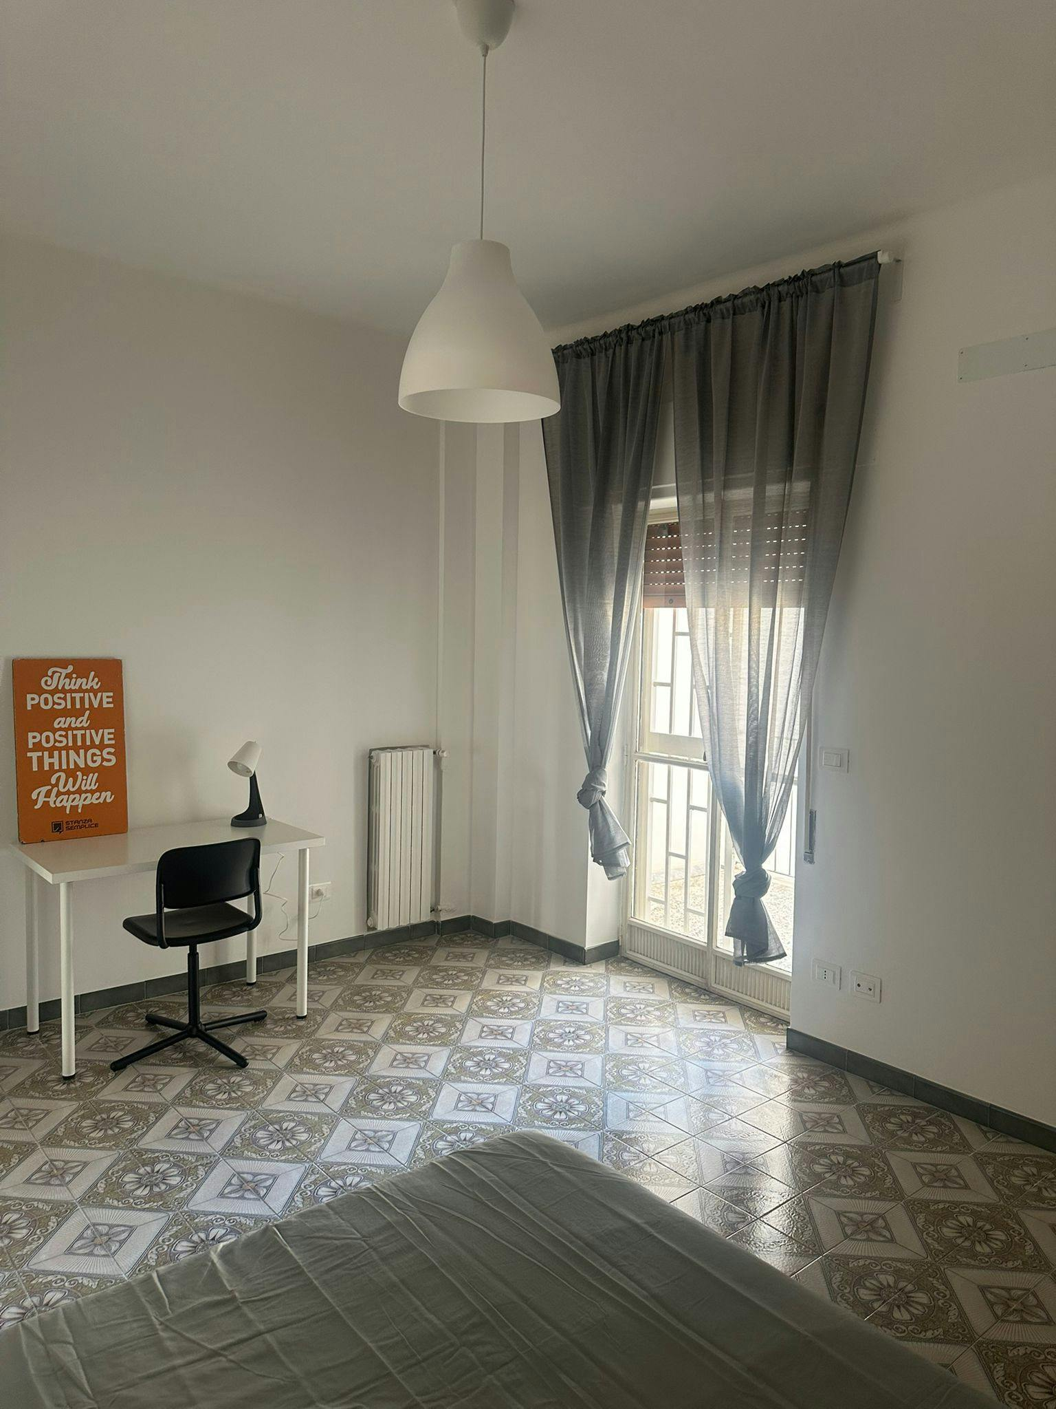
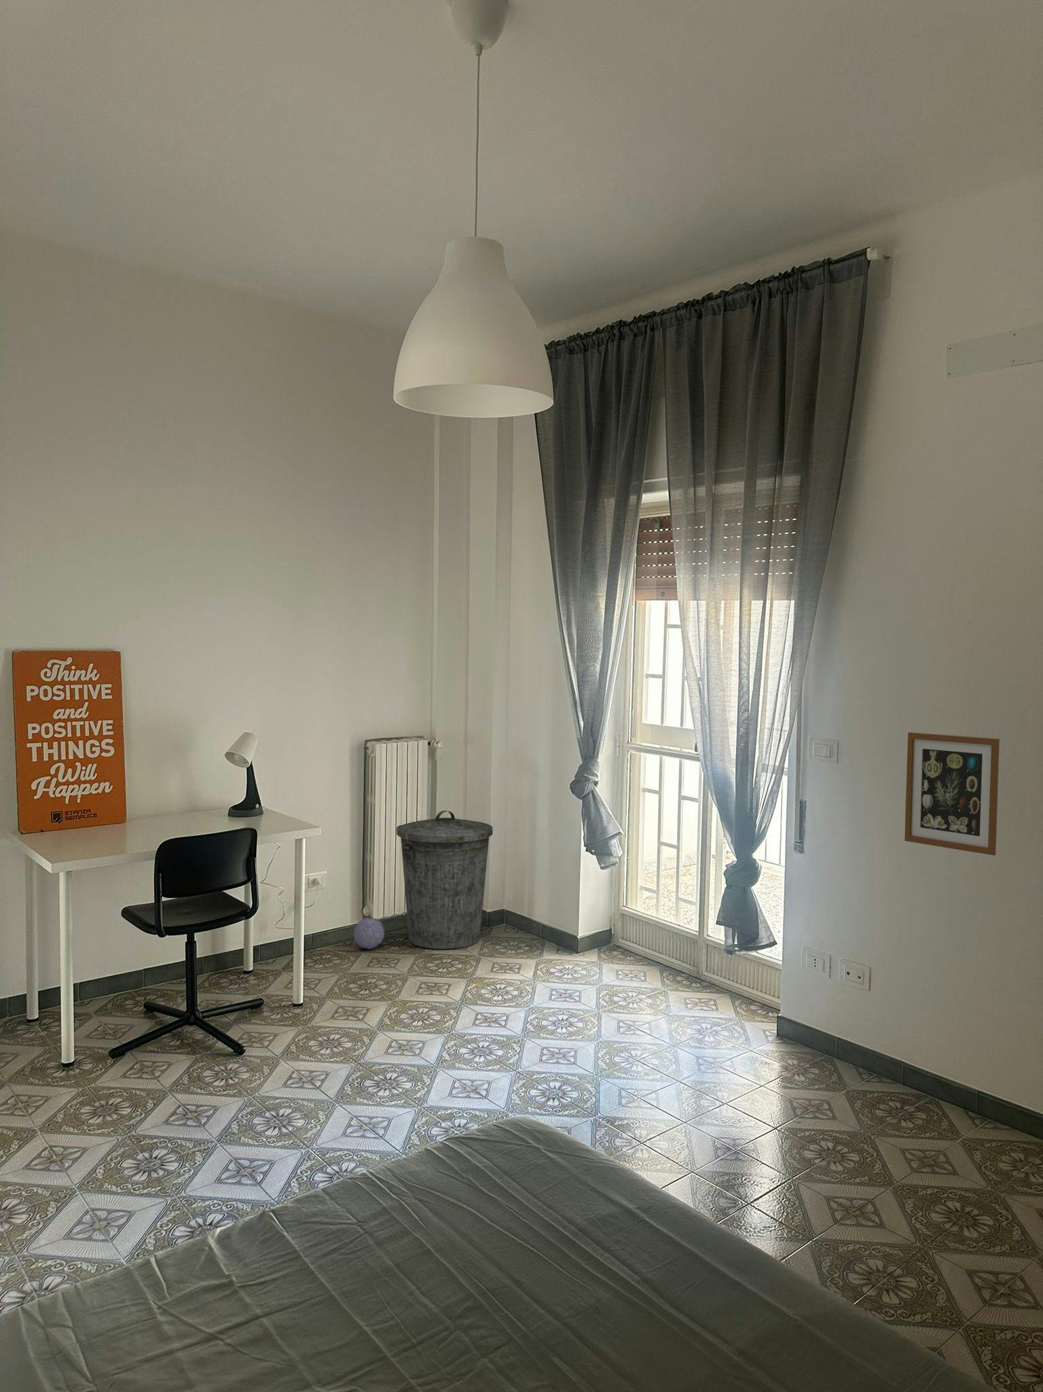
+ decorative ball [353,917,385,950]
+ trash can [396,810,493,949]
+ wall art [904,731,1000,856]
